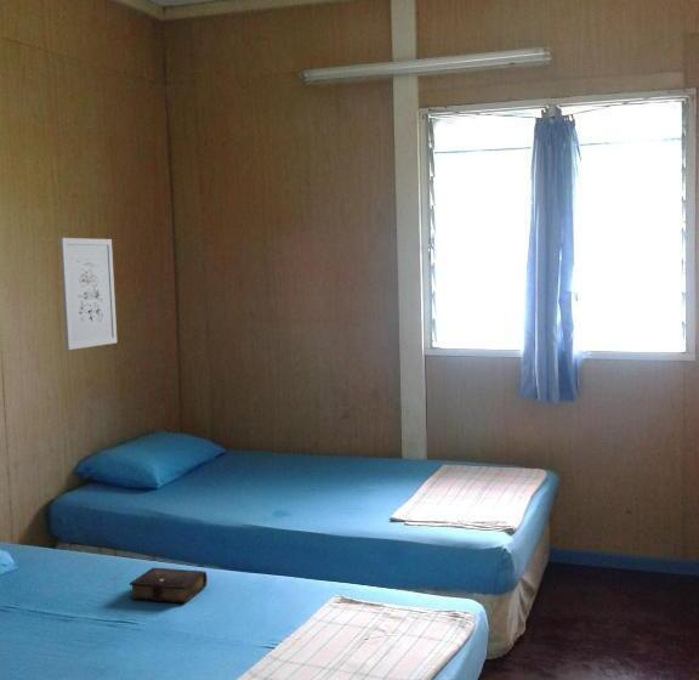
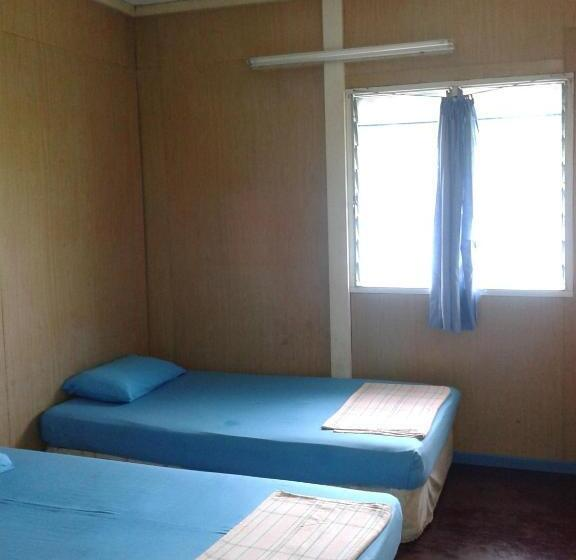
- wall art [58,237,118,351]
- book [129,567,209,604]
